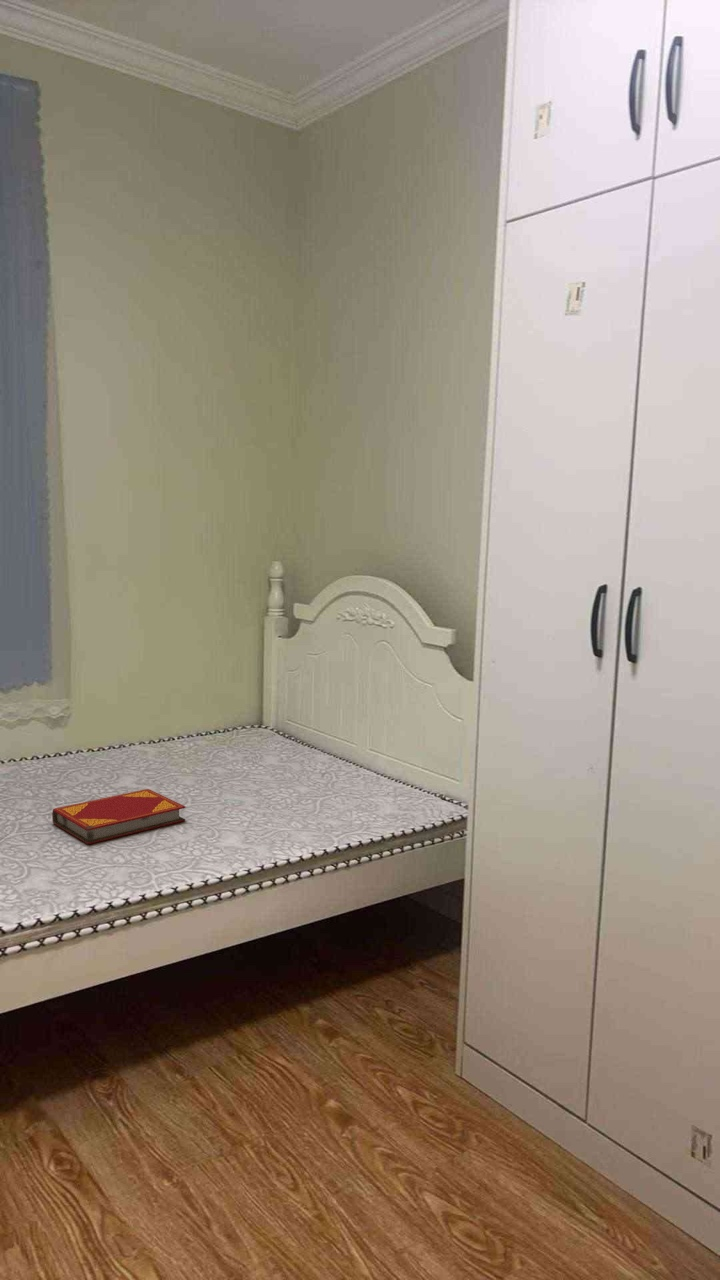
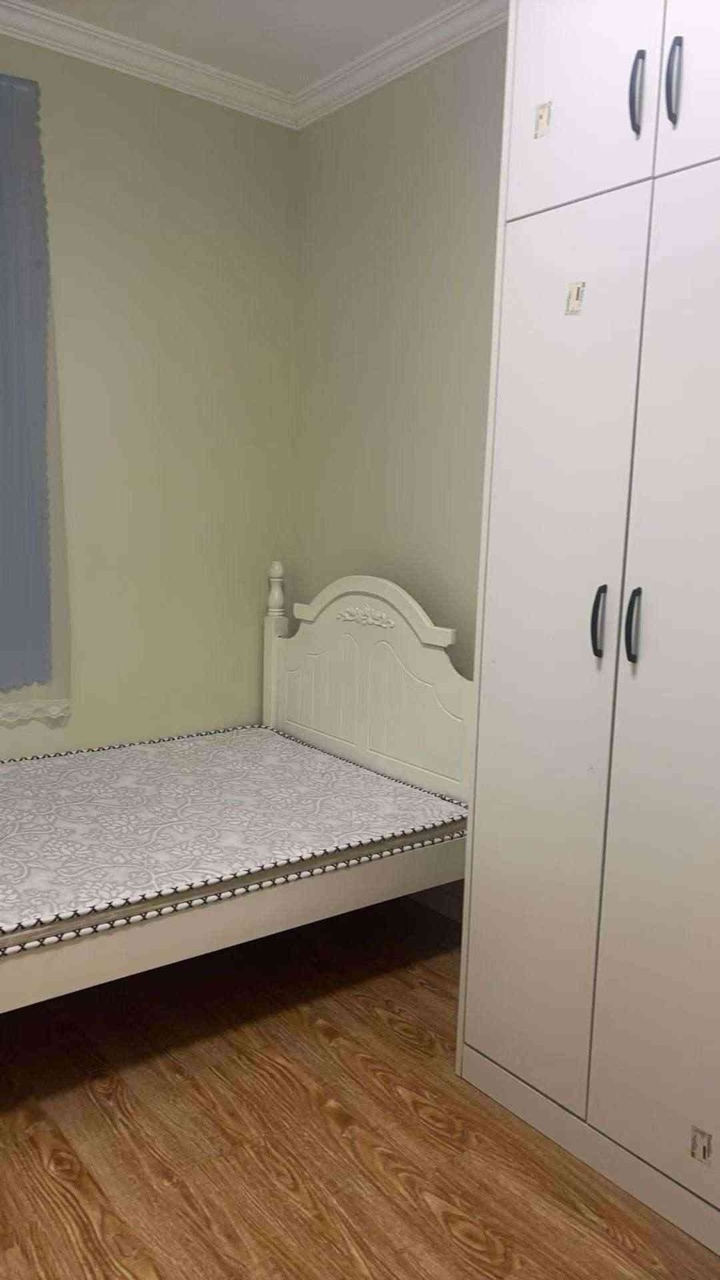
- hardback book [51,788,186,845]
